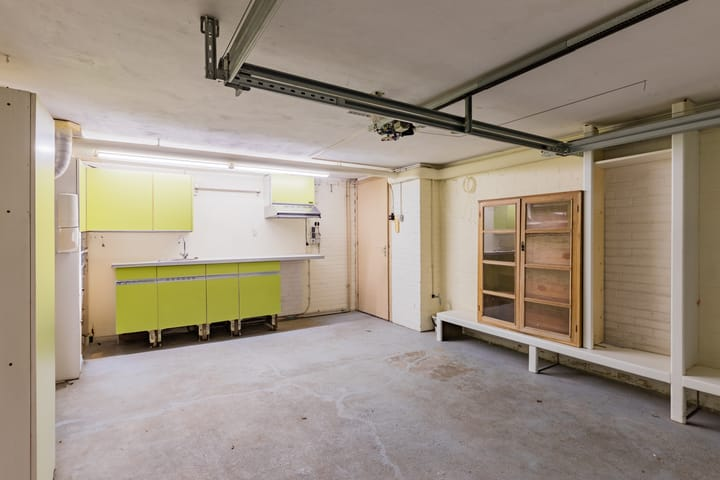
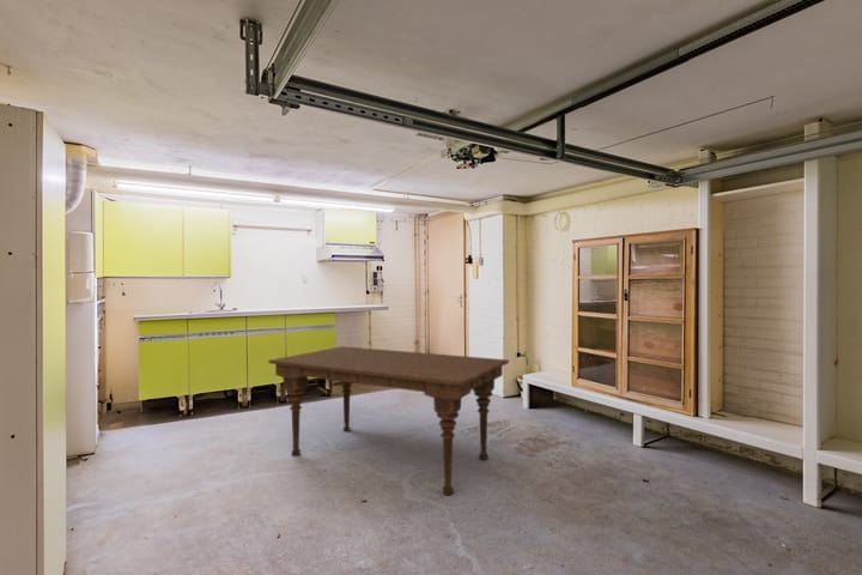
+ dining table [267,345,510,496]
